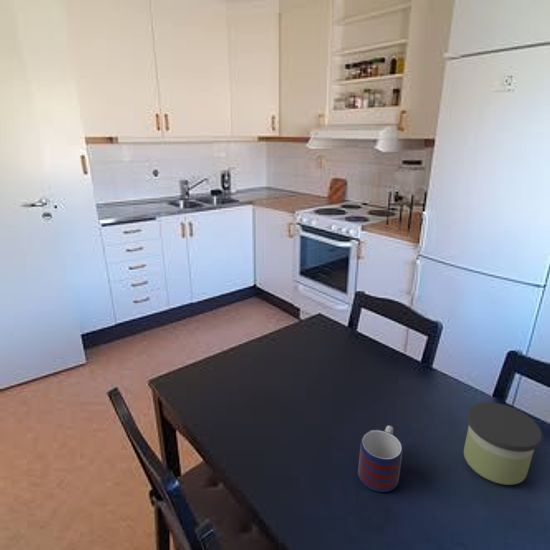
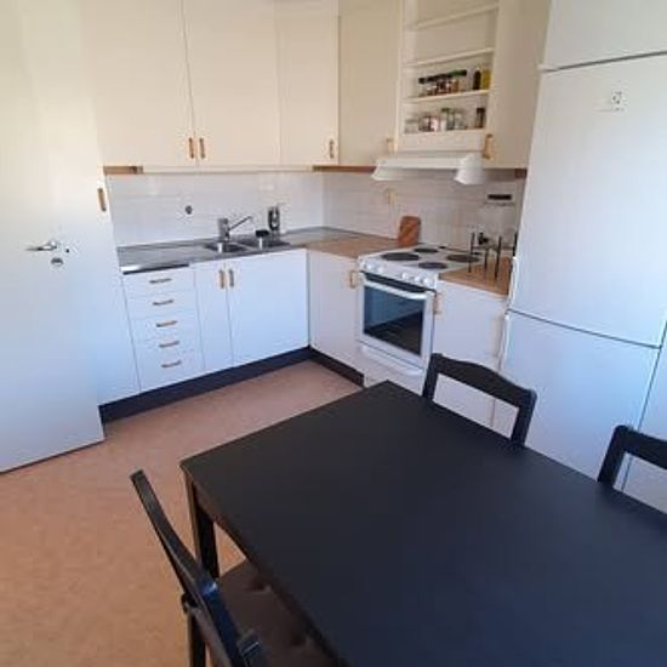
- candle [463,401,543,486]
- mug [357,425,404,493]
